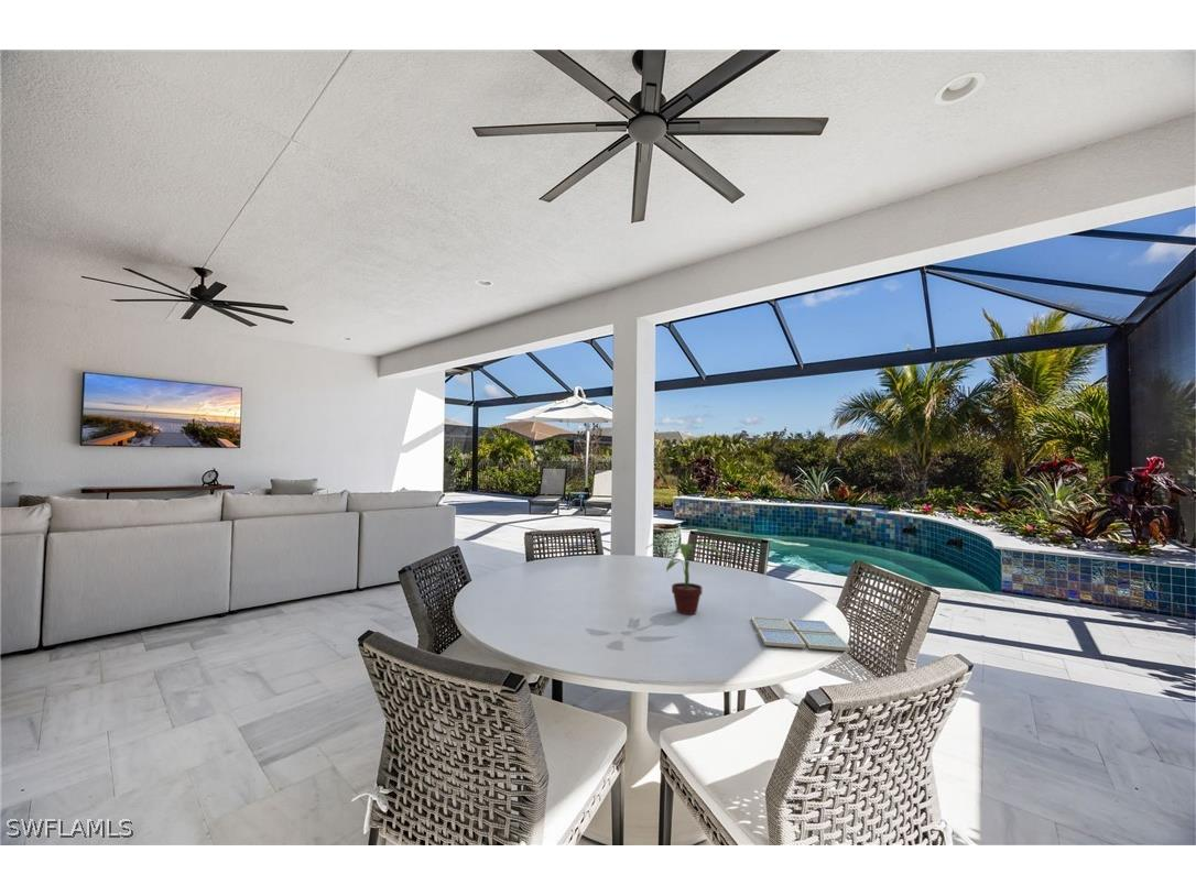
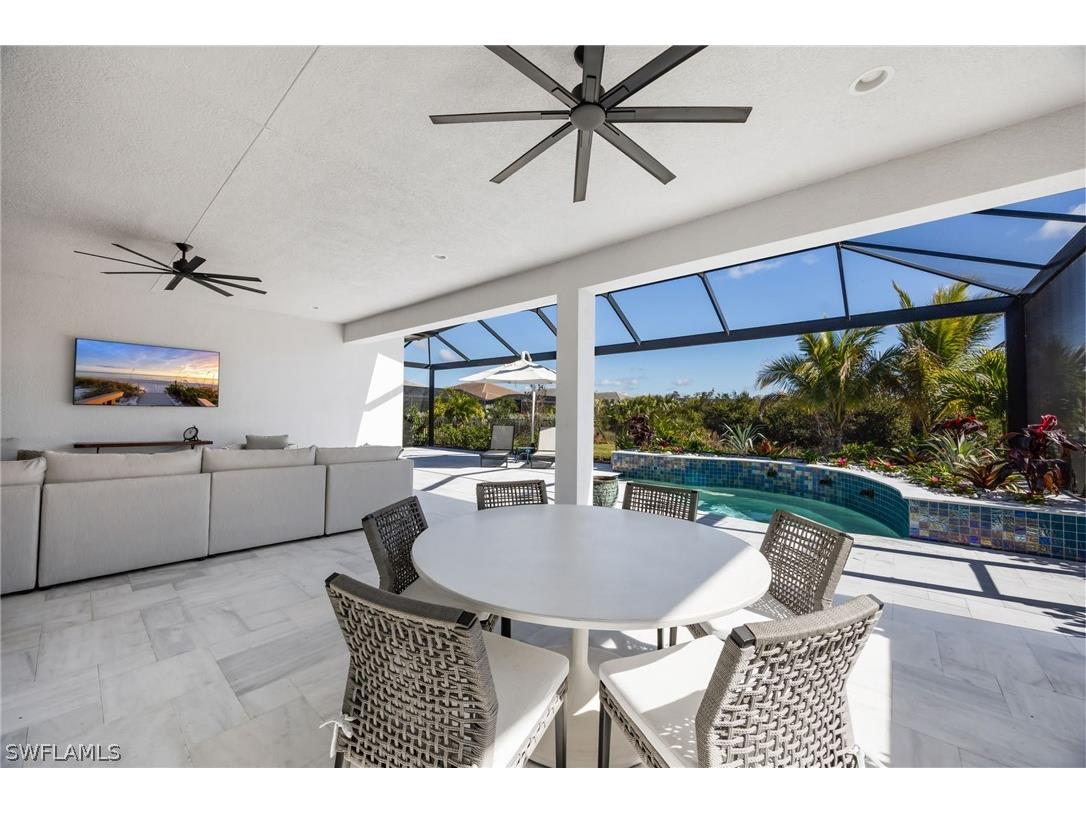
- potted plant [645,538,726,615]
- drink coaster [750,615,851,652]
